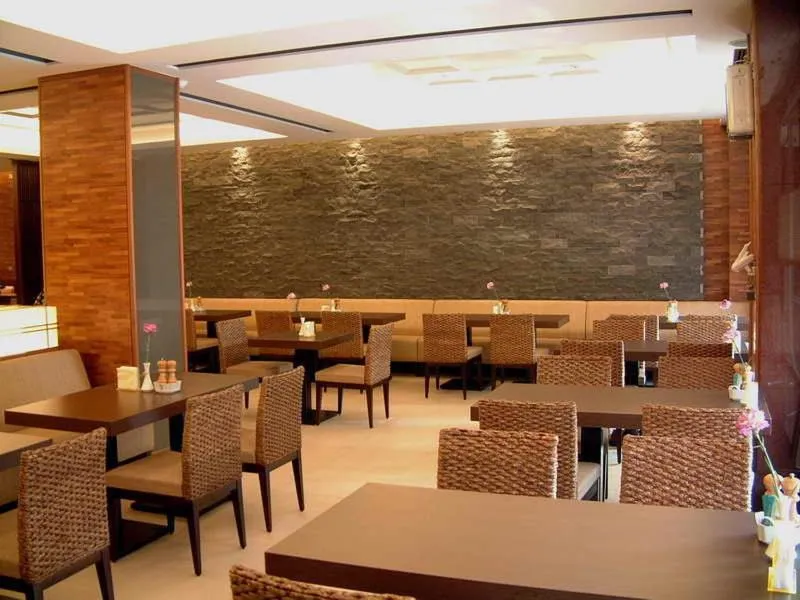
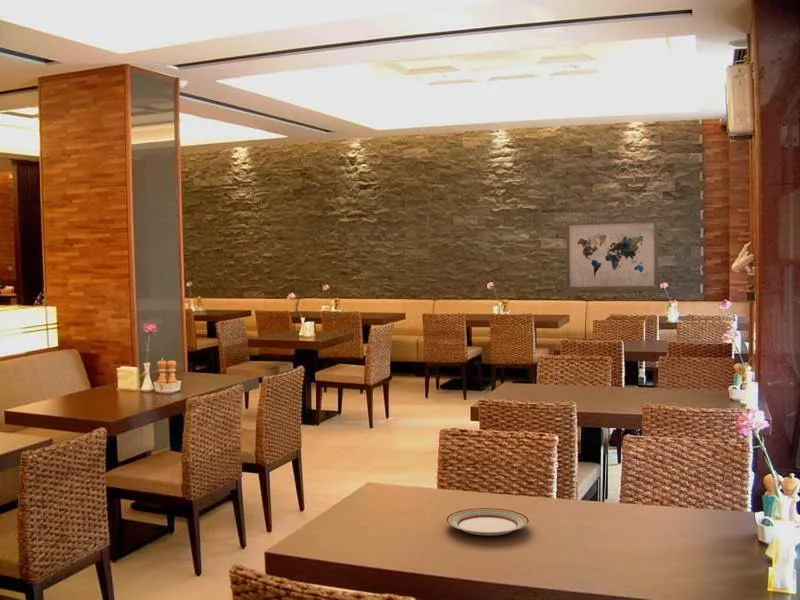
+ plate [445,507,530,536]
+ wall art [565,219,659,291]
